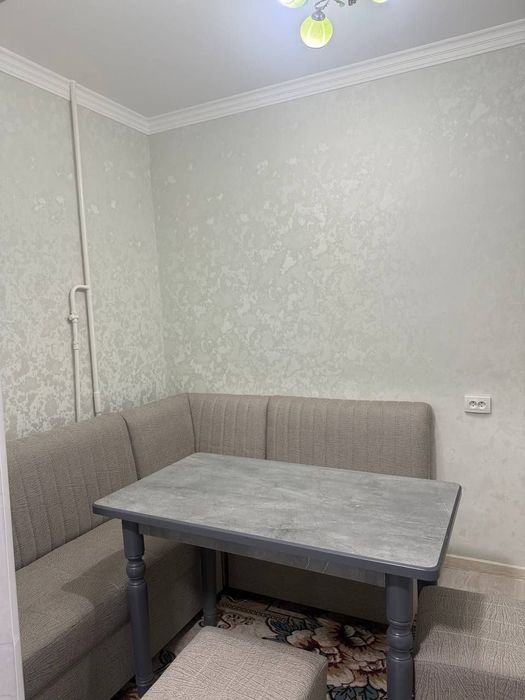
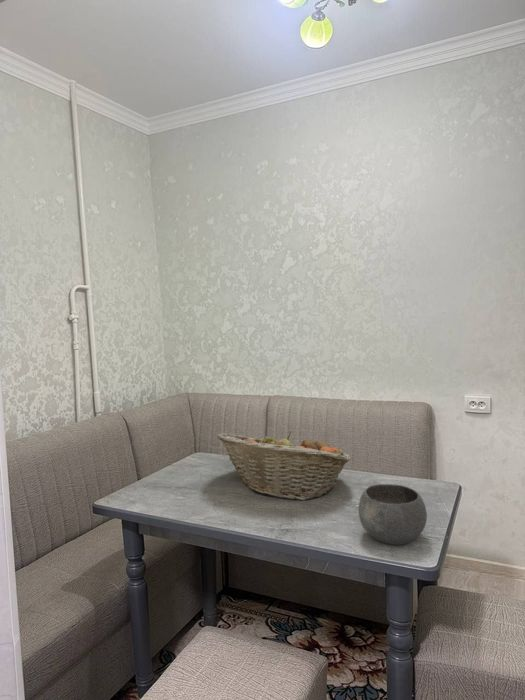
+ fruit basket [216,430,352,501]
+ bowl [358,483,428,546]
